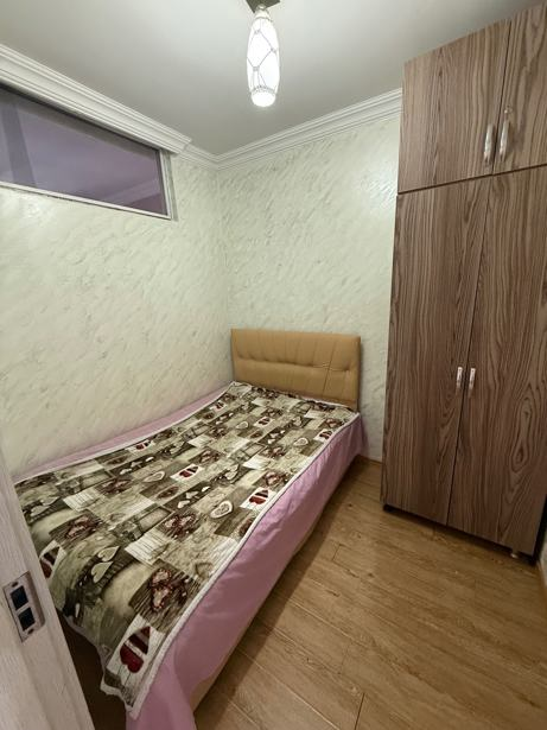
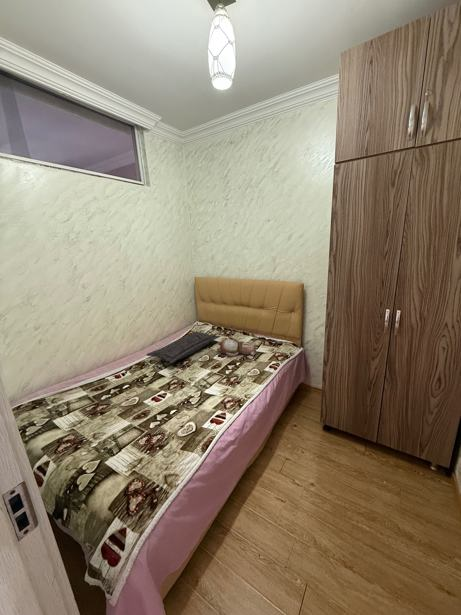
+ teddy bear [216,335,257,358]
+ pillow [146,330,221,365]
